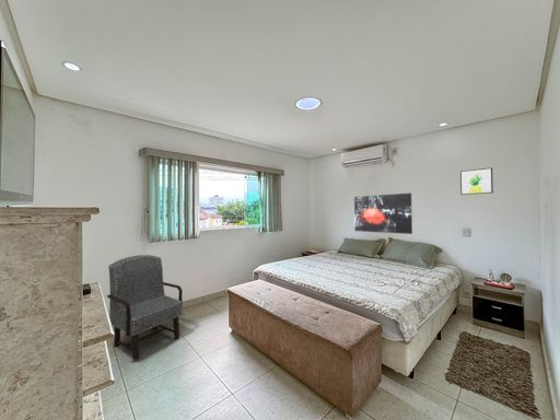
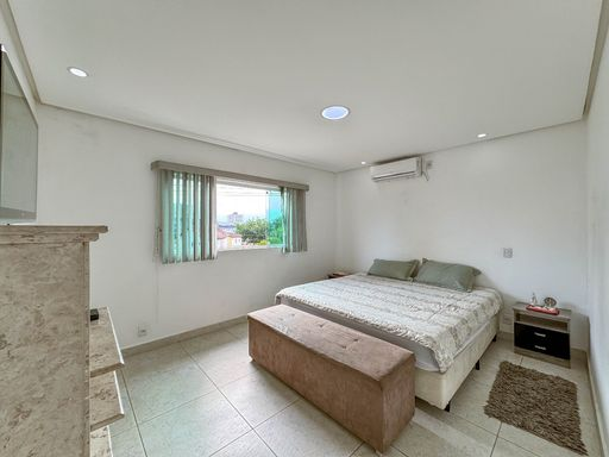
- armchair [106,254,184,361]
- wall art [353,192,413,235]
- wall art [459,166,494,196]
